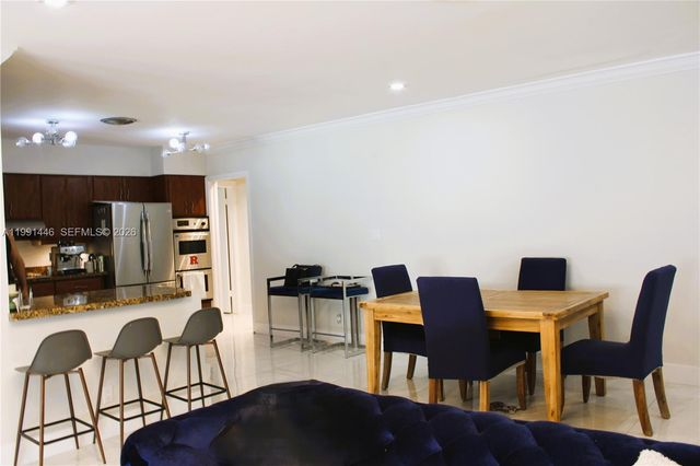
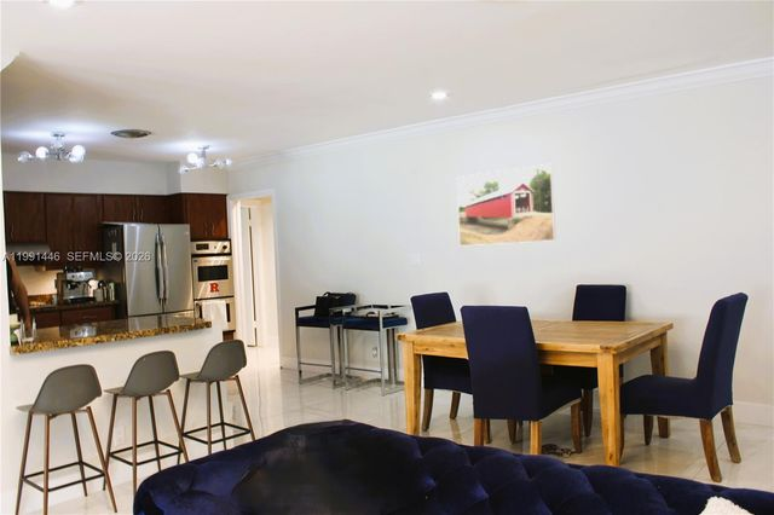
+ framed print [456,163,558,247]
